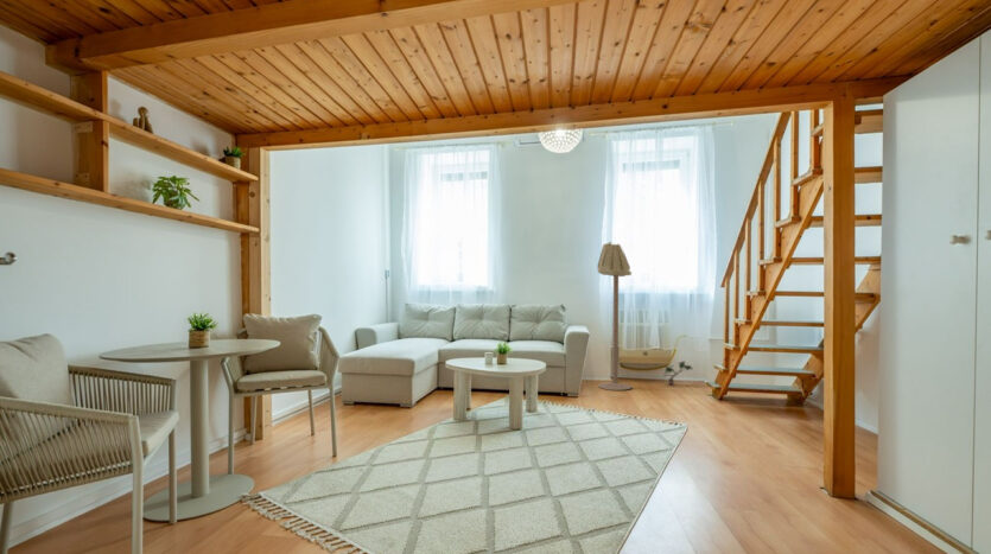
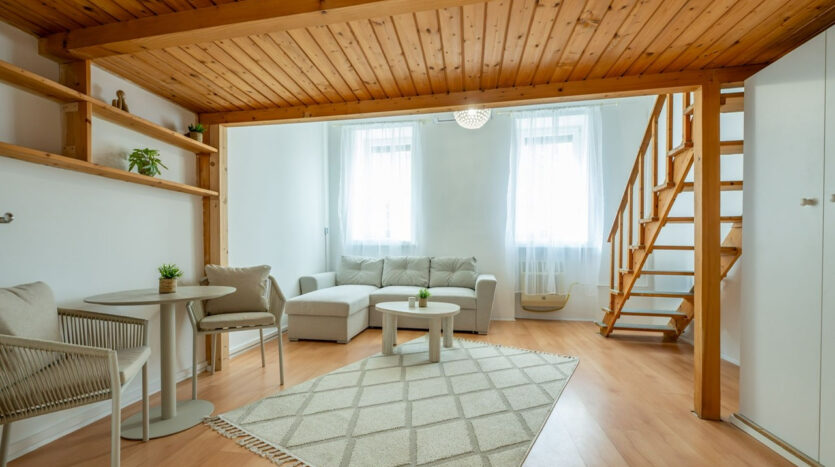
- floor lamp [596,241,634,391]
- potted plant [663,359,694,386]
